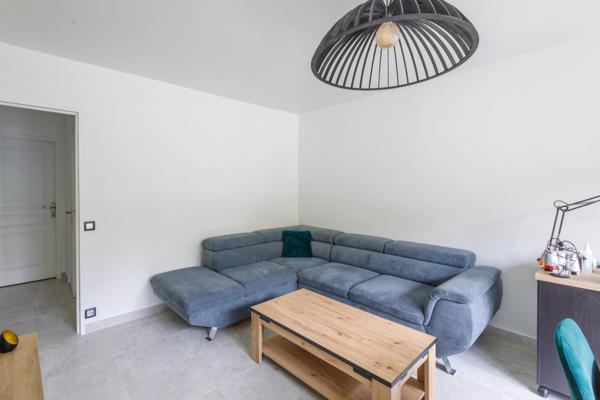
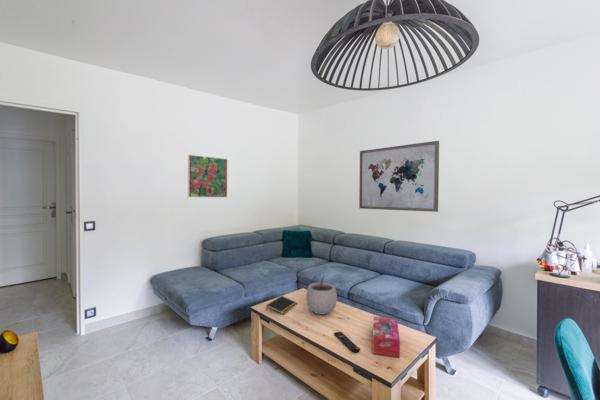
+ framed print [187,154,228,198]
+ wall art [358,140,440,213]
+ remote control [333,331,361,354]
+ tissue box [371,316,401,359]
+ plant pot [305,274,338,316]
+ notepad [265,295,298,315]
